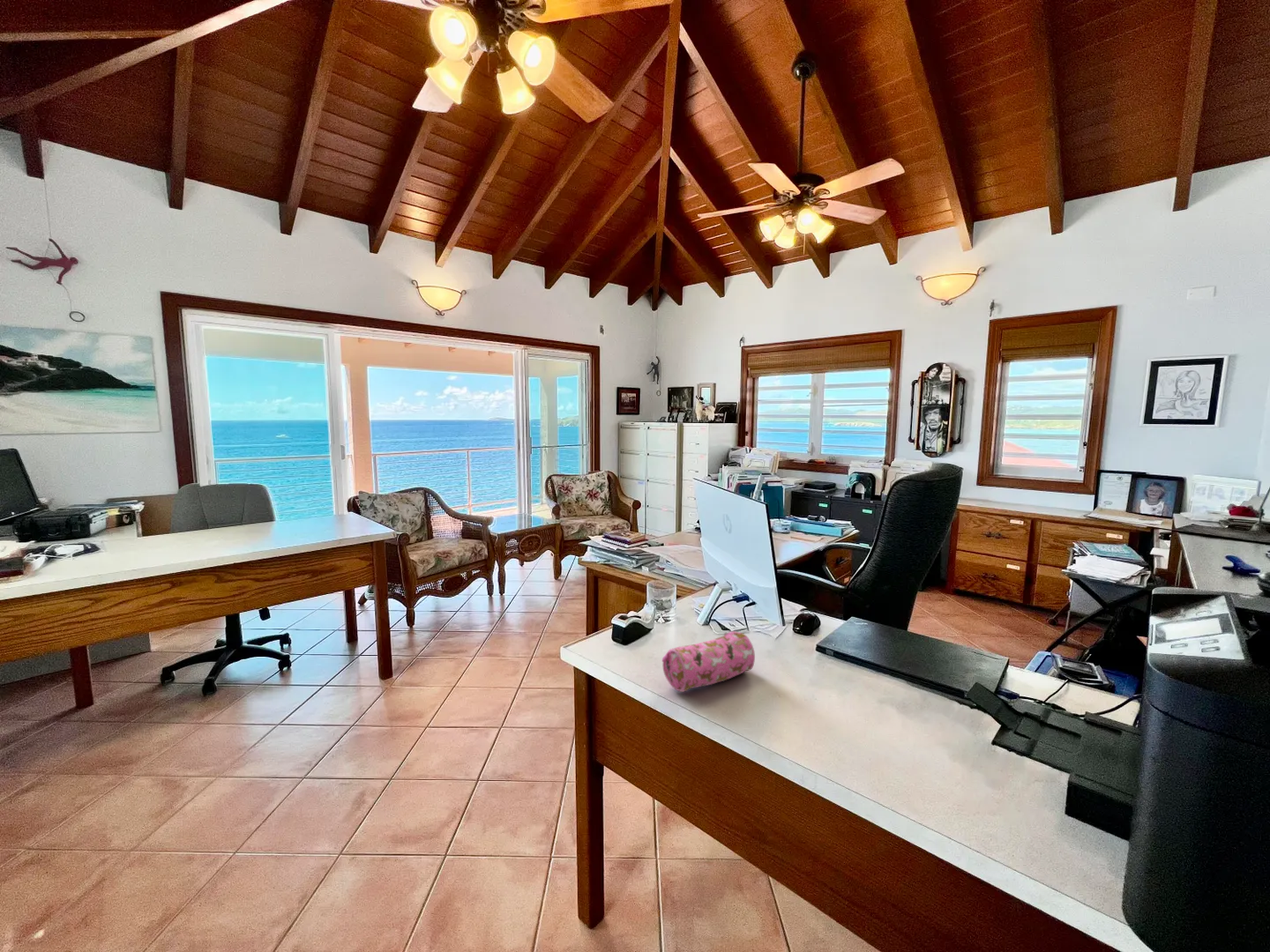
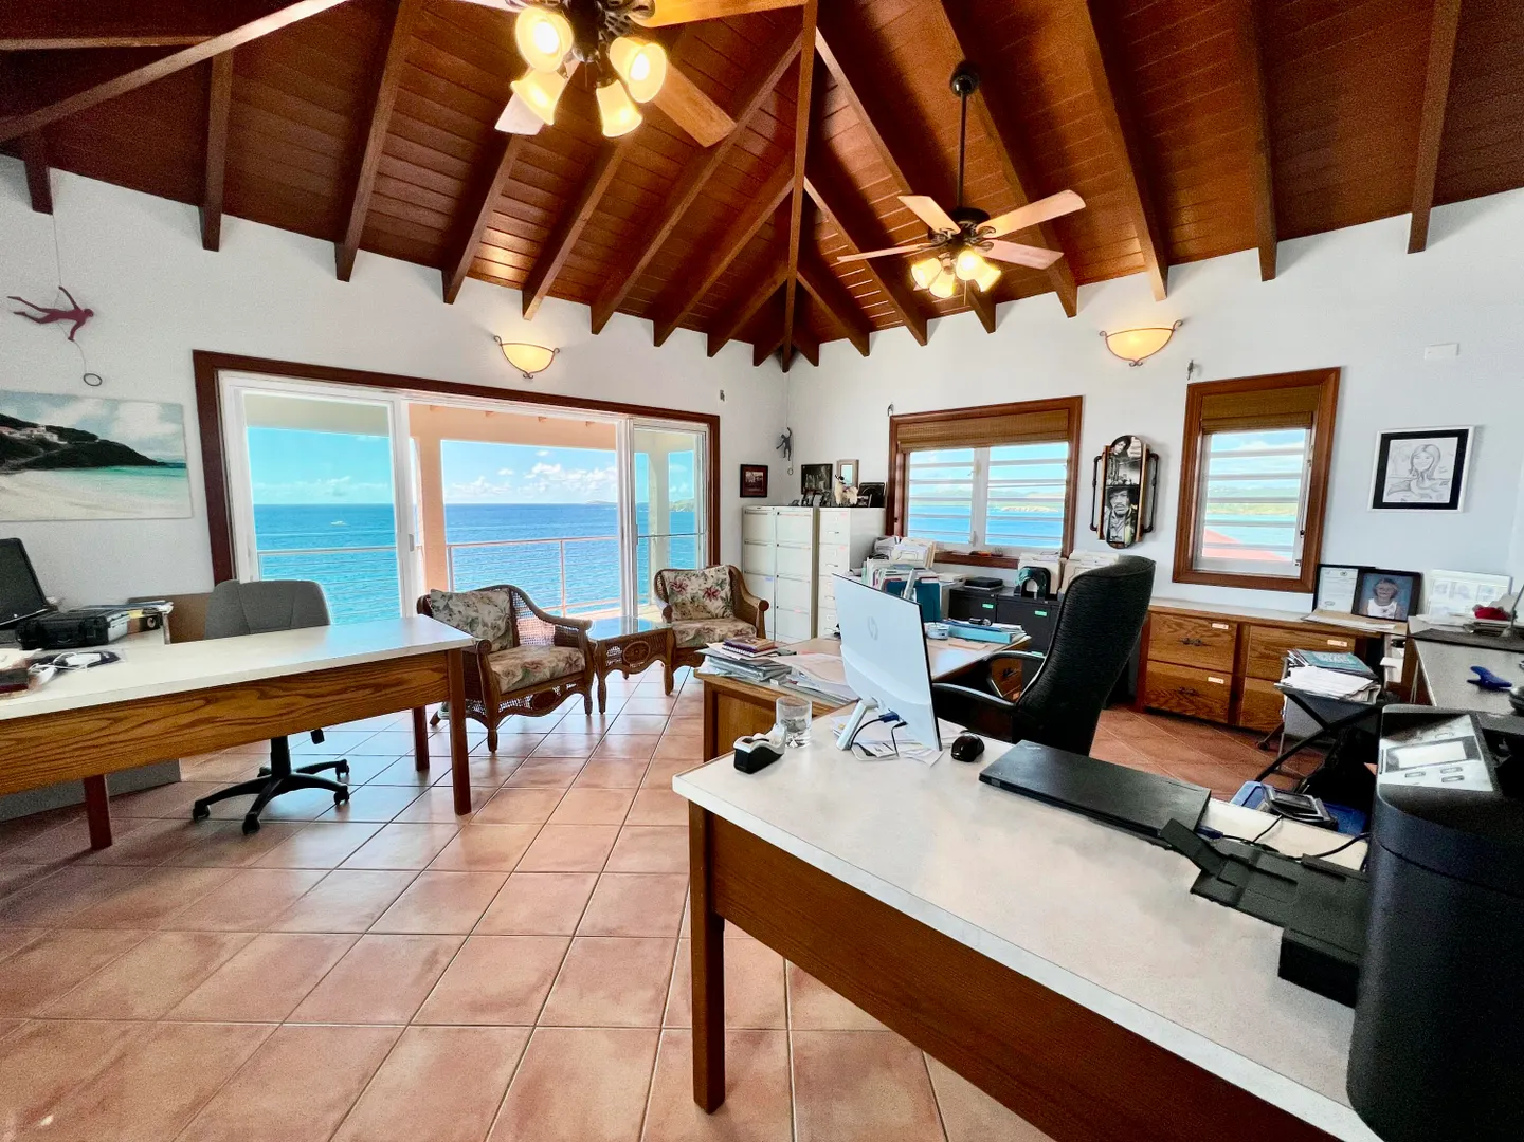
- pencil case [661,630,756,693]
